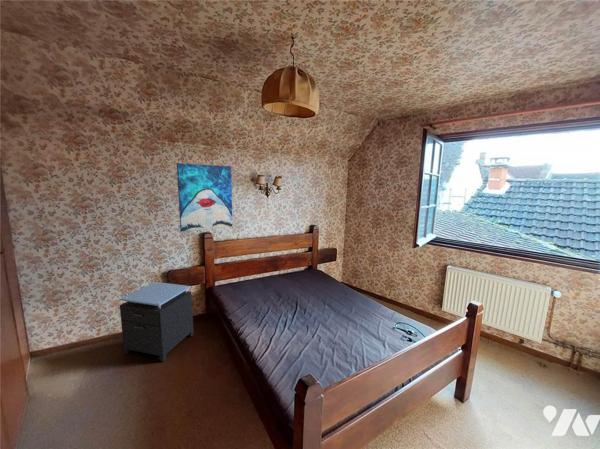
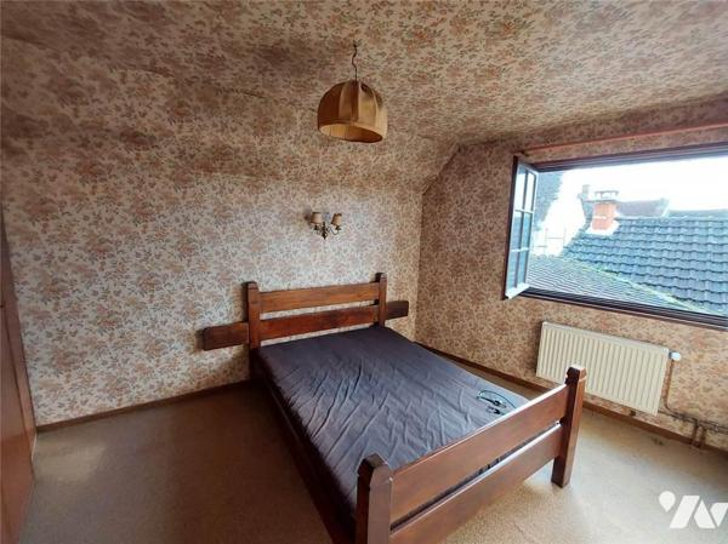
- wall art [176,162,234,233]
- nightstand [118,281,194,363]
